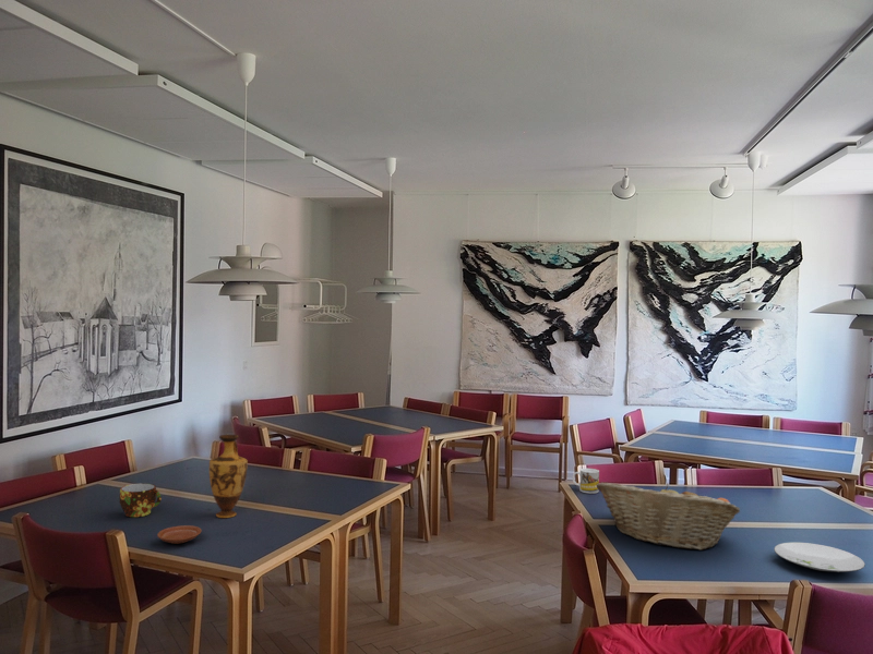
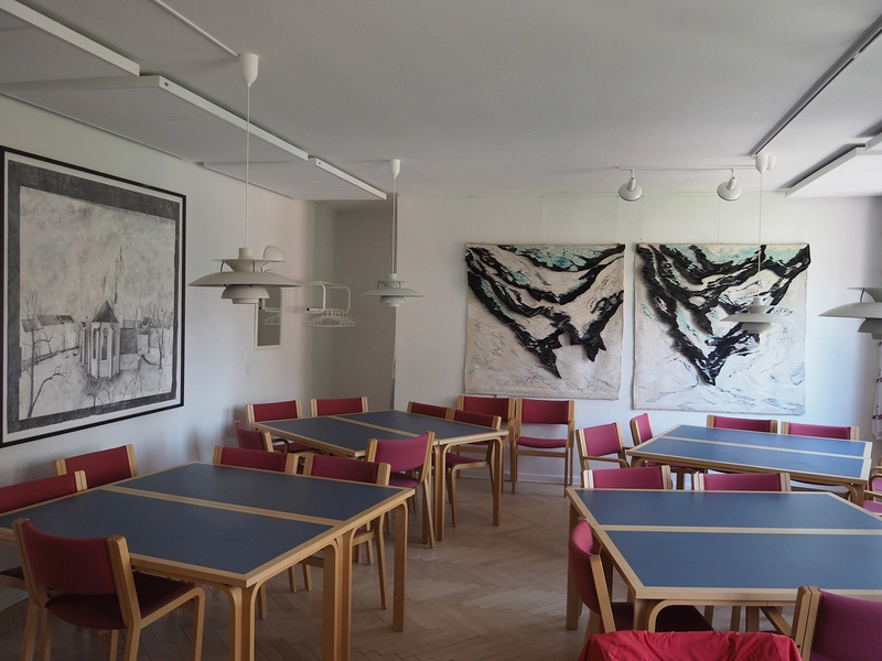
- cup [118,483,163,518]
- mug [572,468,600,495]
- vase [208,434,249,519]
- plate [773,542,866,573]
- fruit basket [597,482,741,550]
- plate [156,524,203,545]
